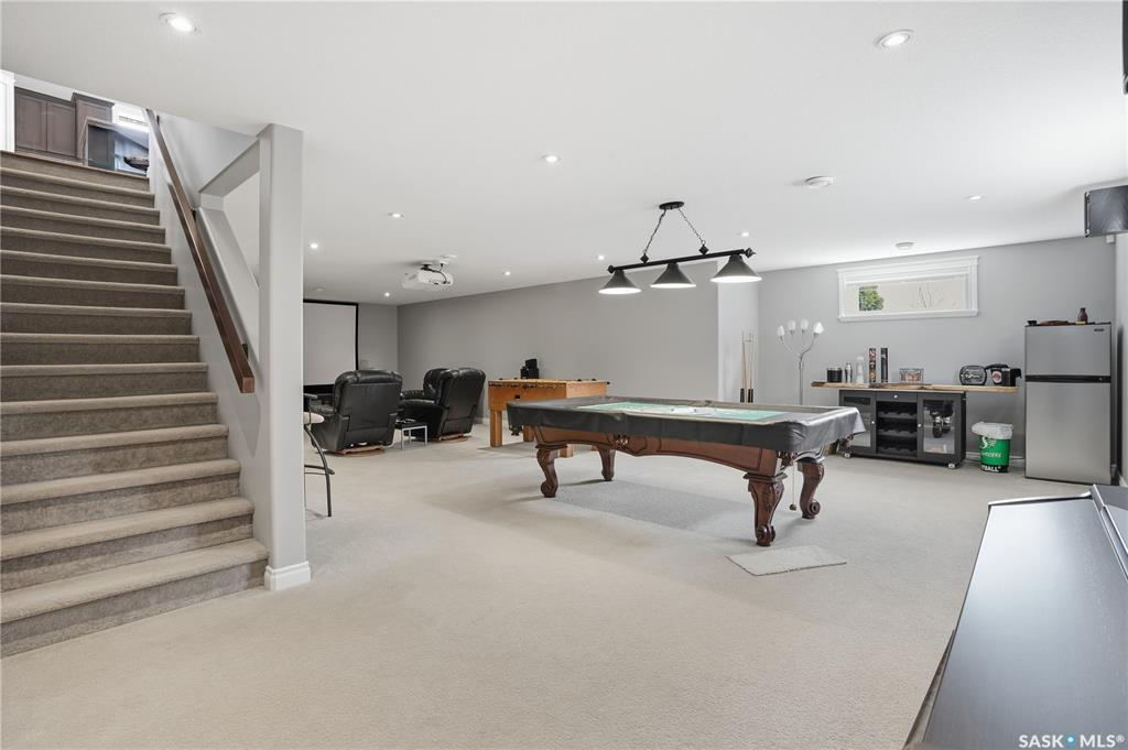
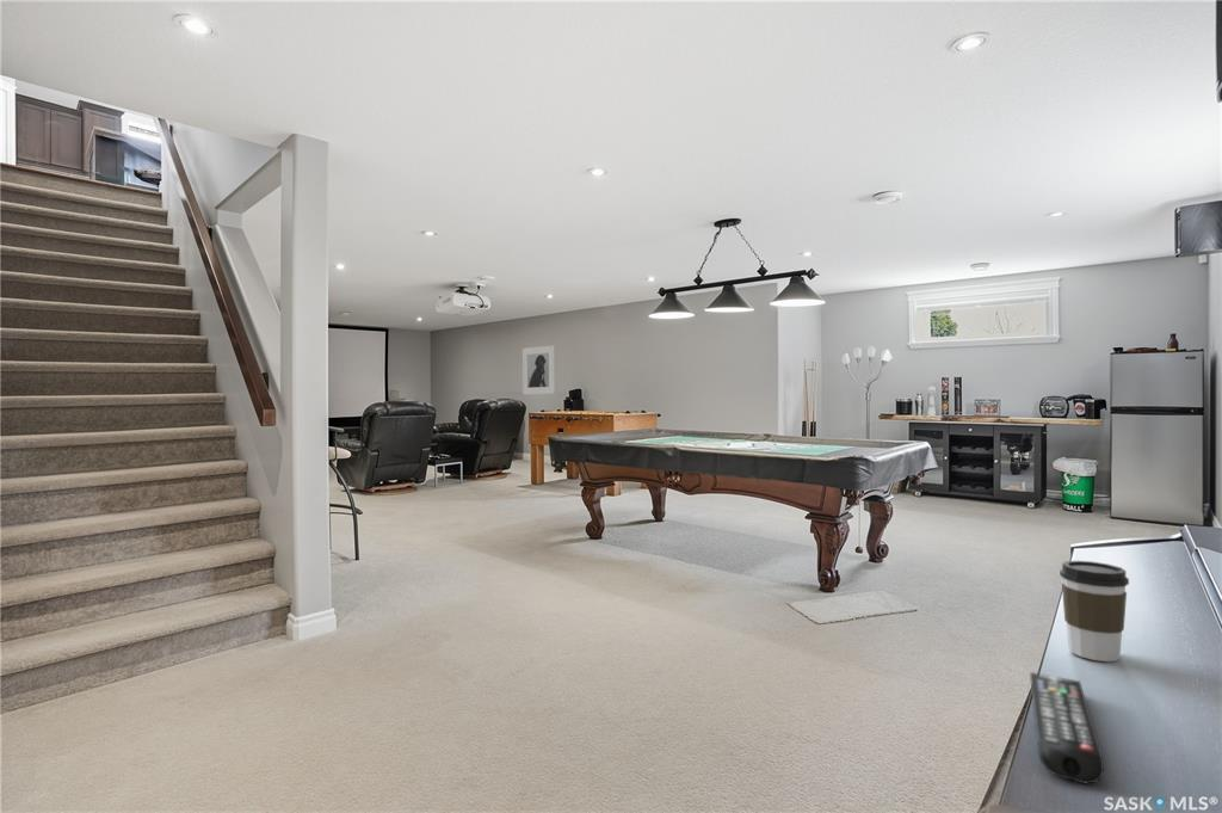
+ remote control [1029,671,1105,784]
+ coffee cup [1059,560,1130,663]
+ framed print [521,344,556,395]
